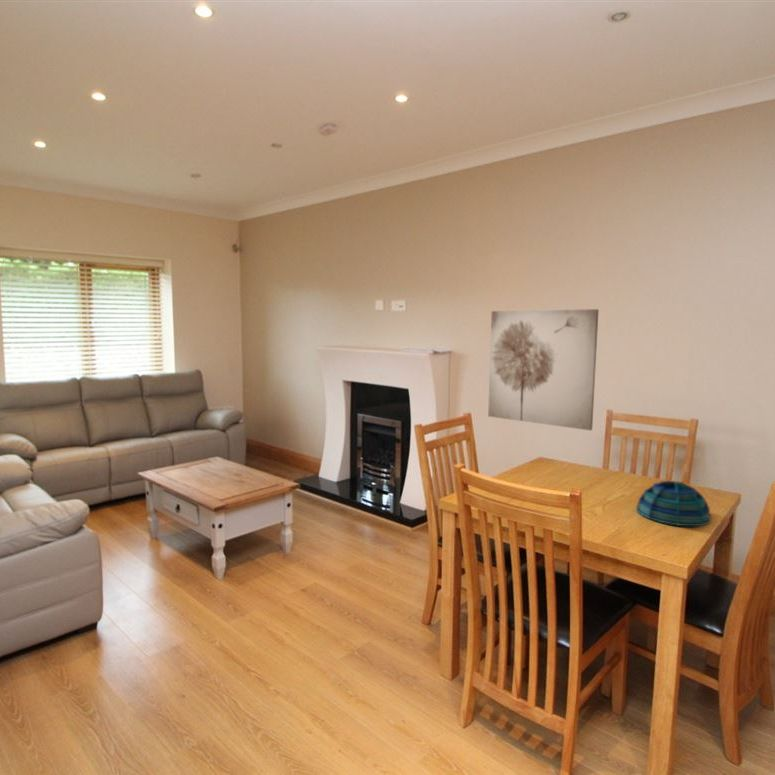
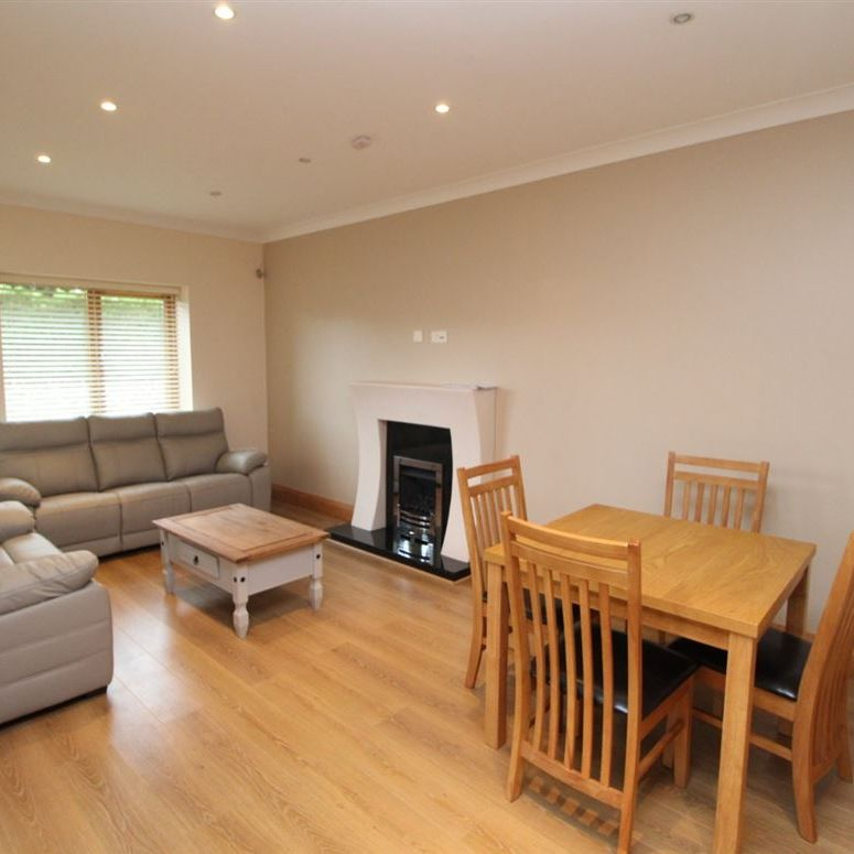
- wall art [487,308,600,431]
- decorative bowl [635,479,712,527]
